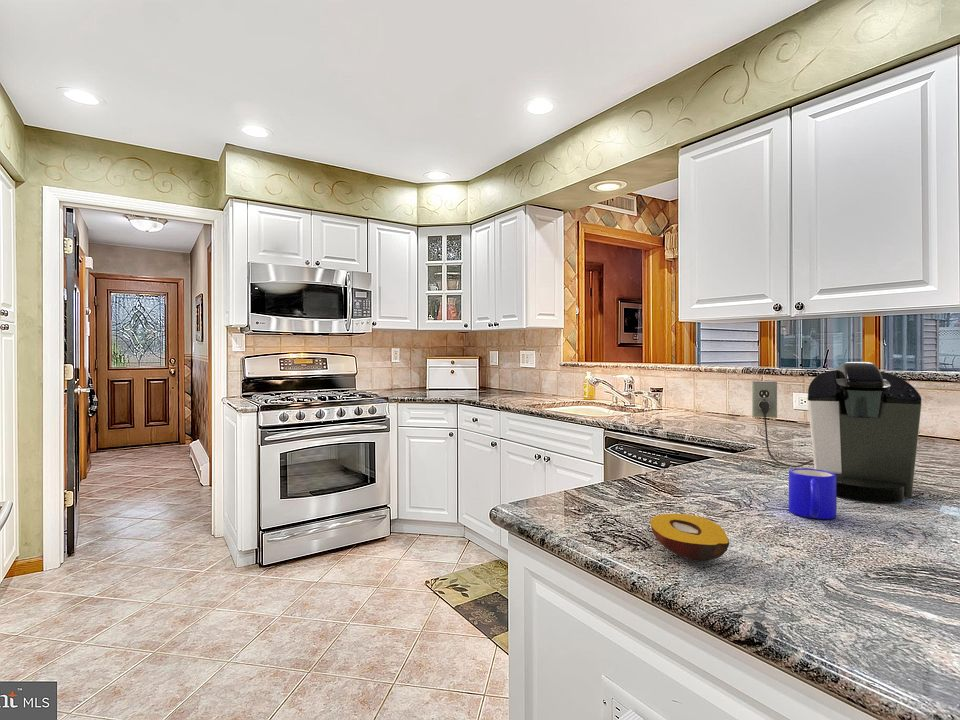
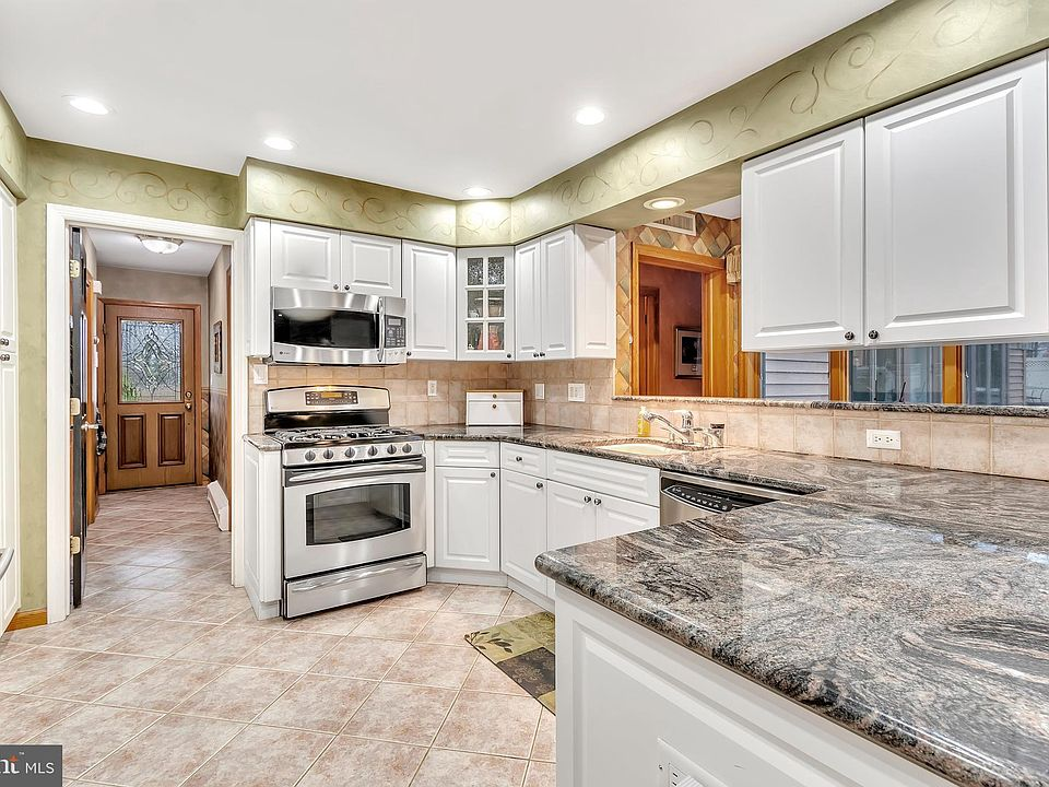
- mug [788,467,838,520]
- fruit [649,513,730,563]
- coffee maker [751,361,923,503]
